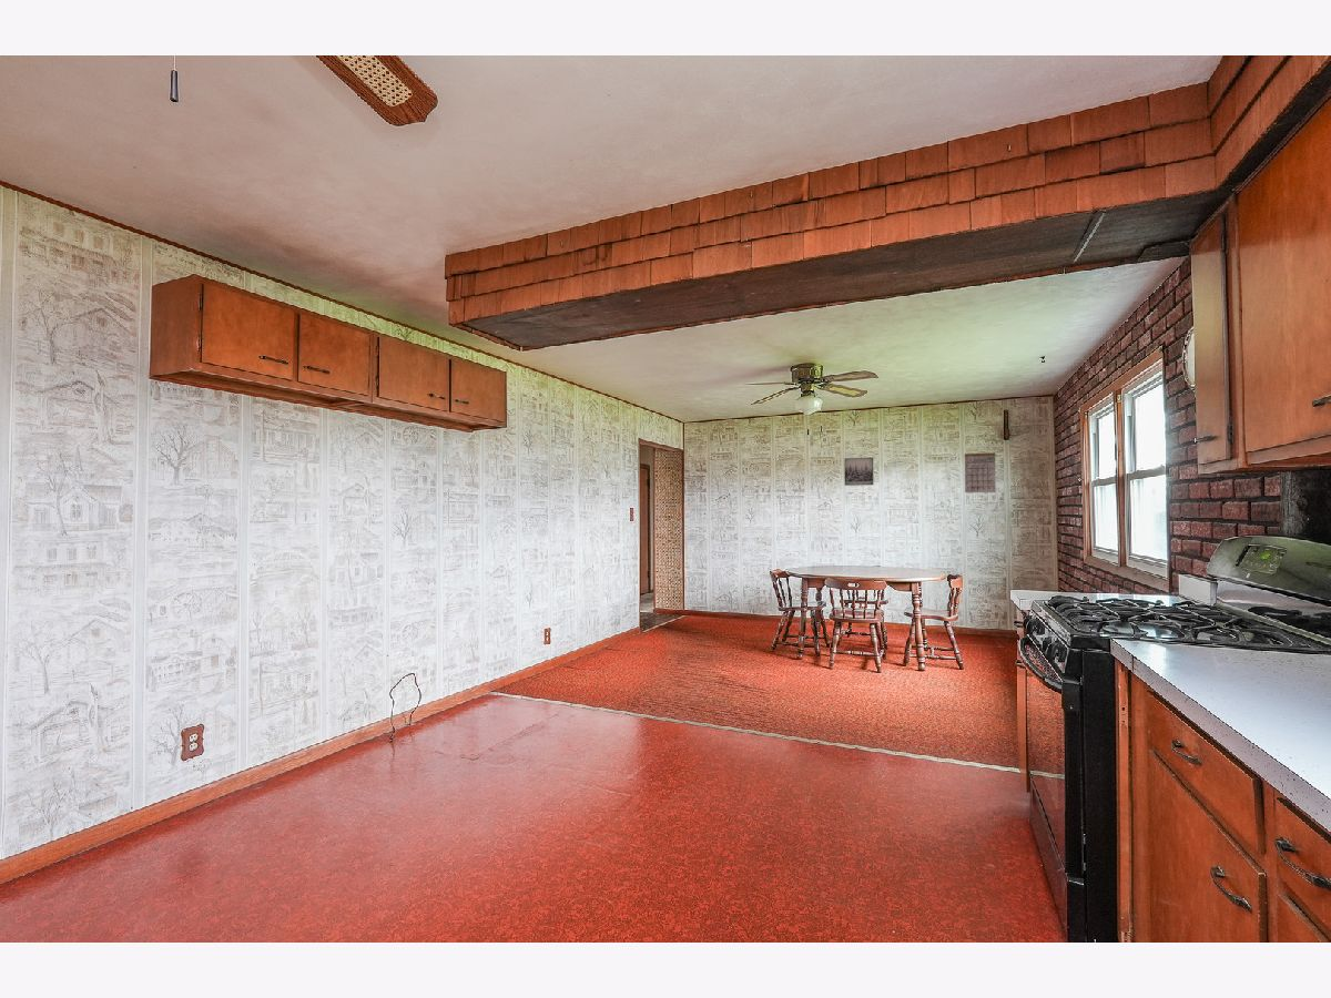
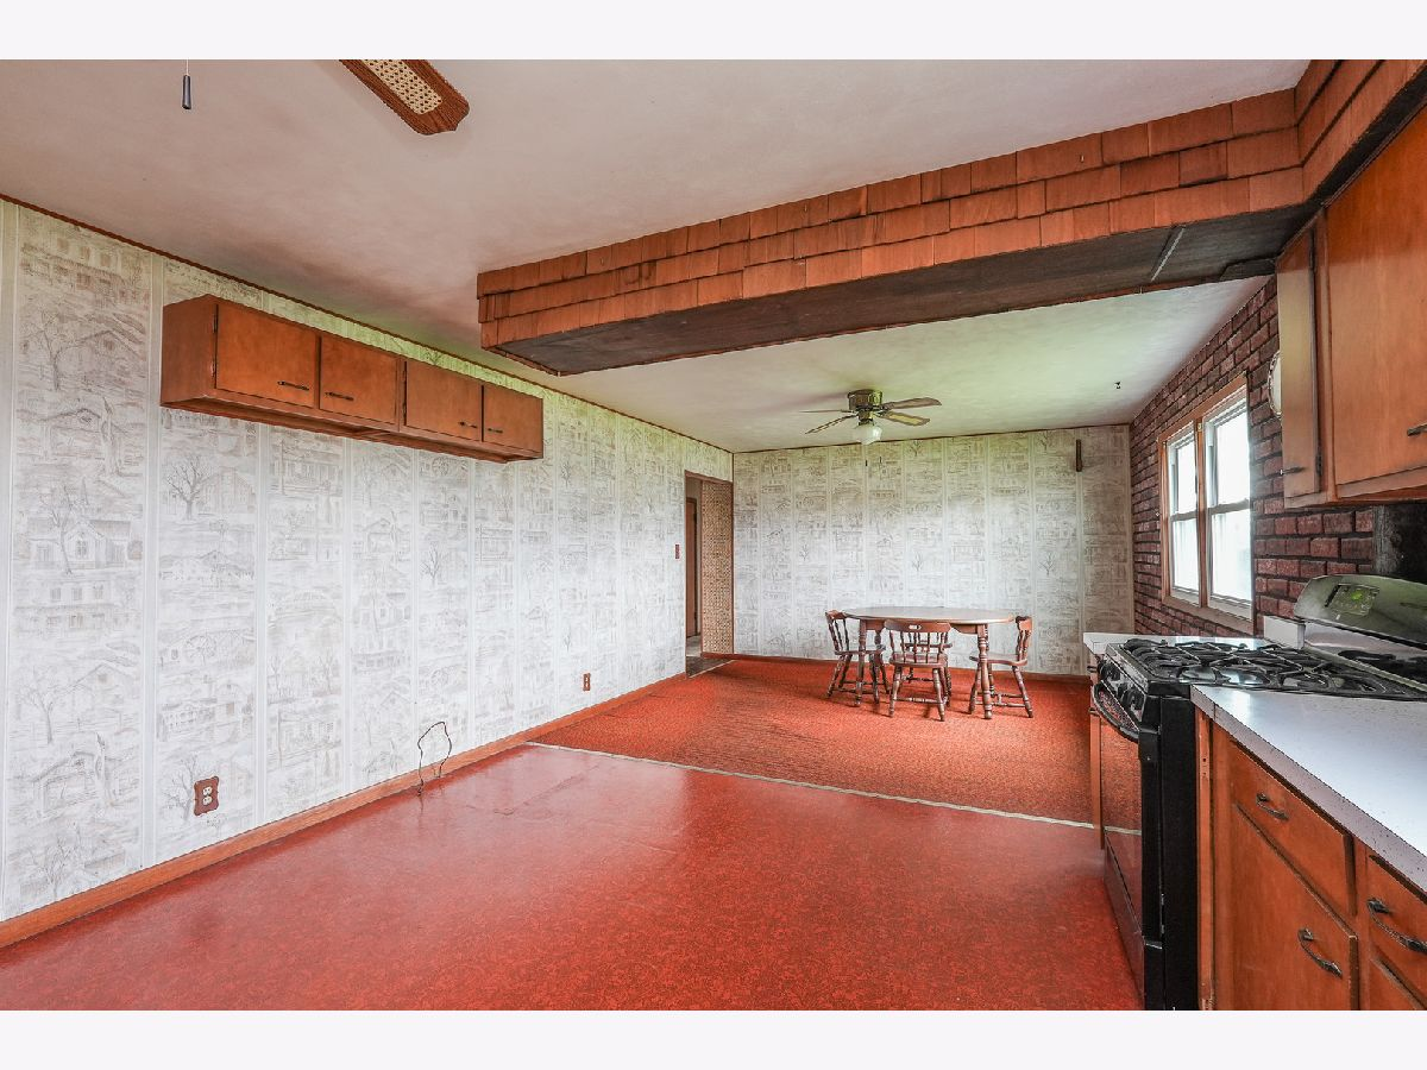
- wall art [843,457,874,487]
- calendar [964,445,996,493]
